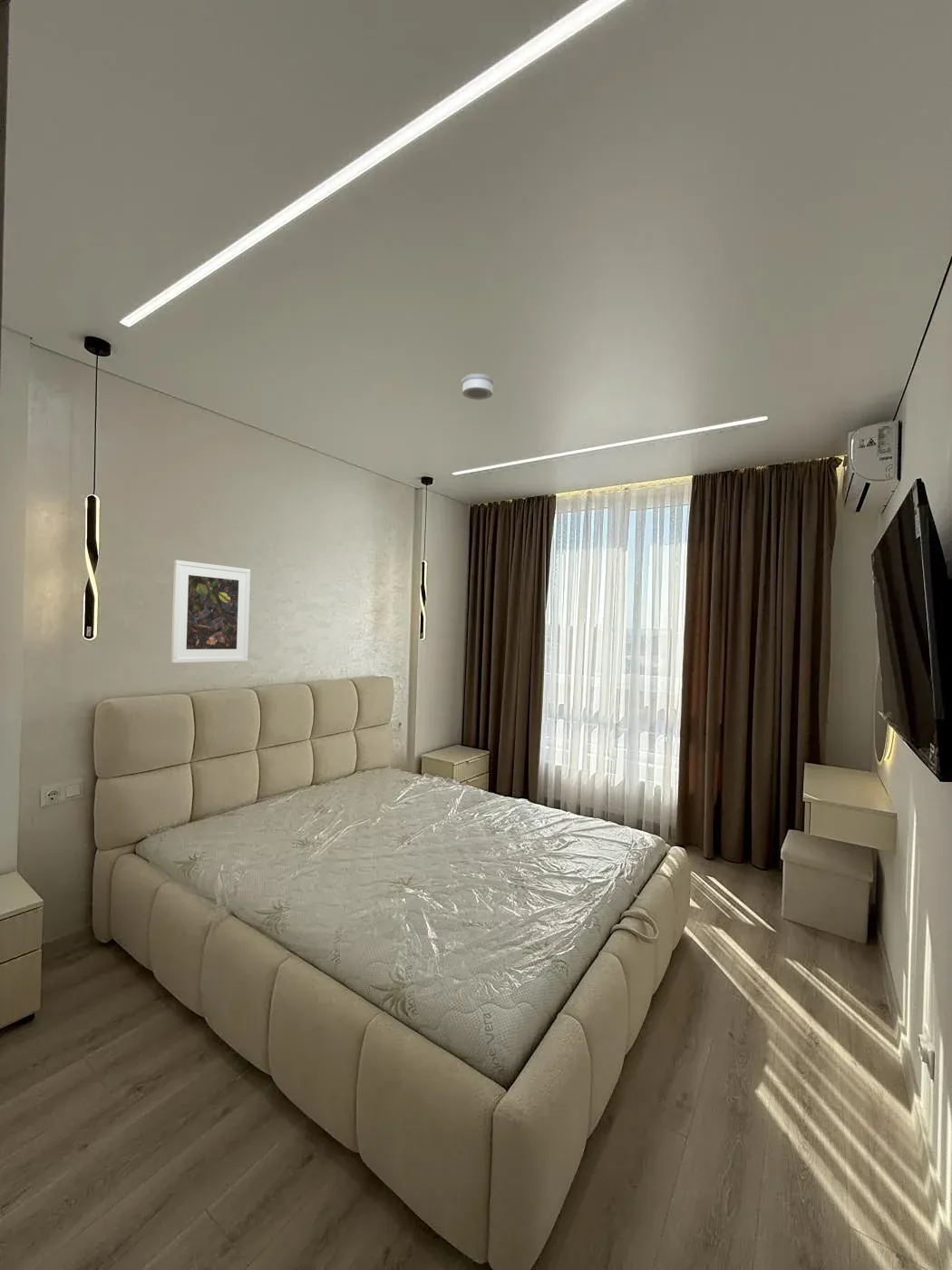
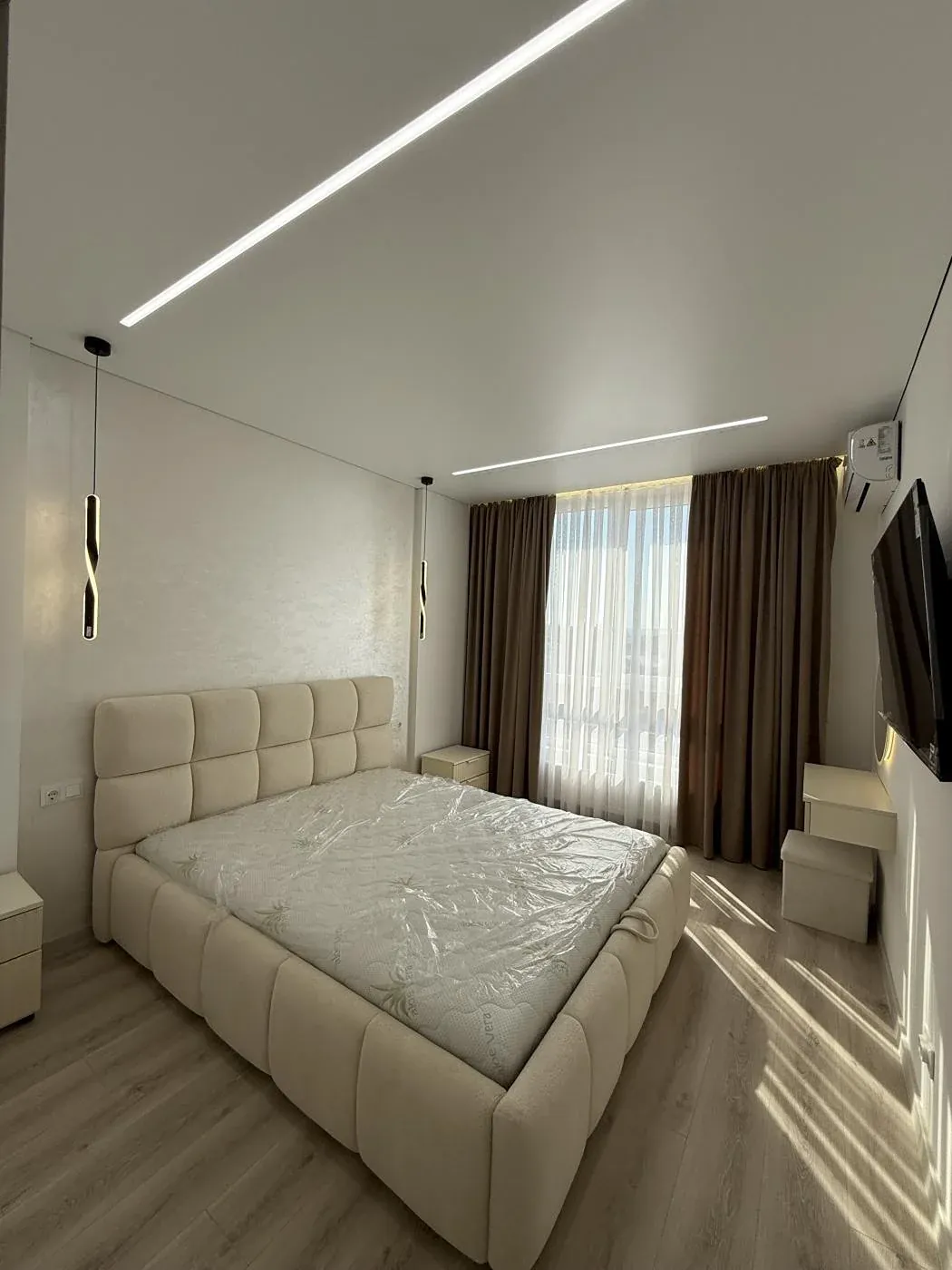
- smoke detector [461,373,495,401]
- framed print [170,559,251,664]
